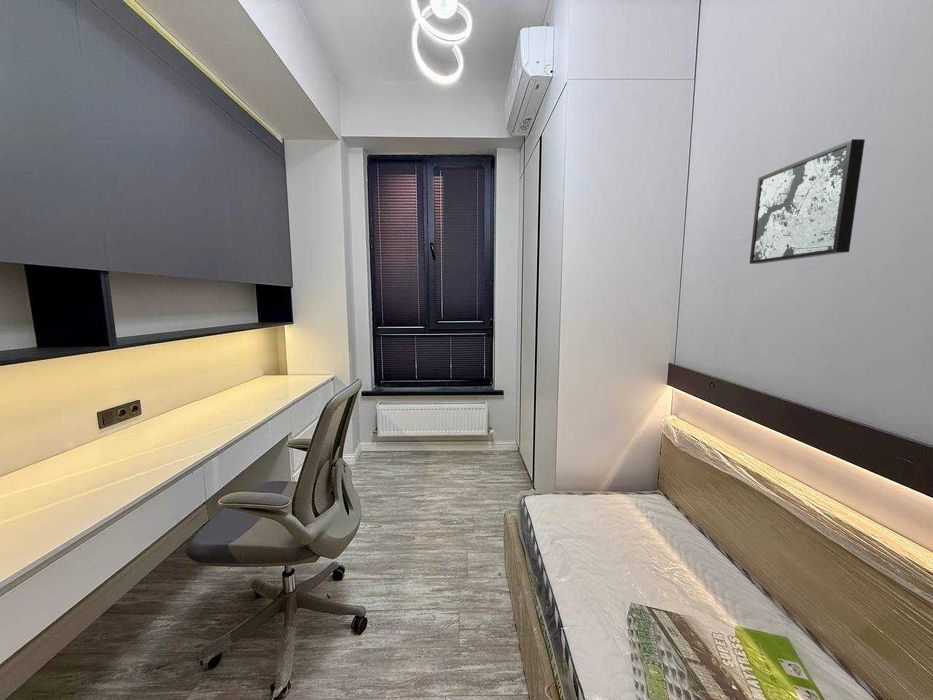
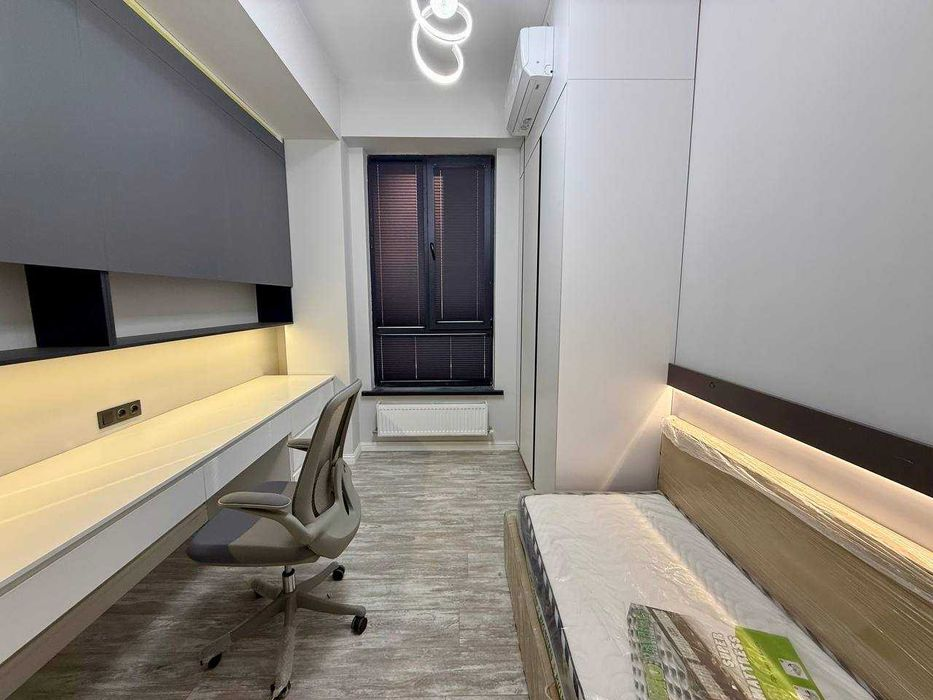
- wall art [748,138,866,265]
